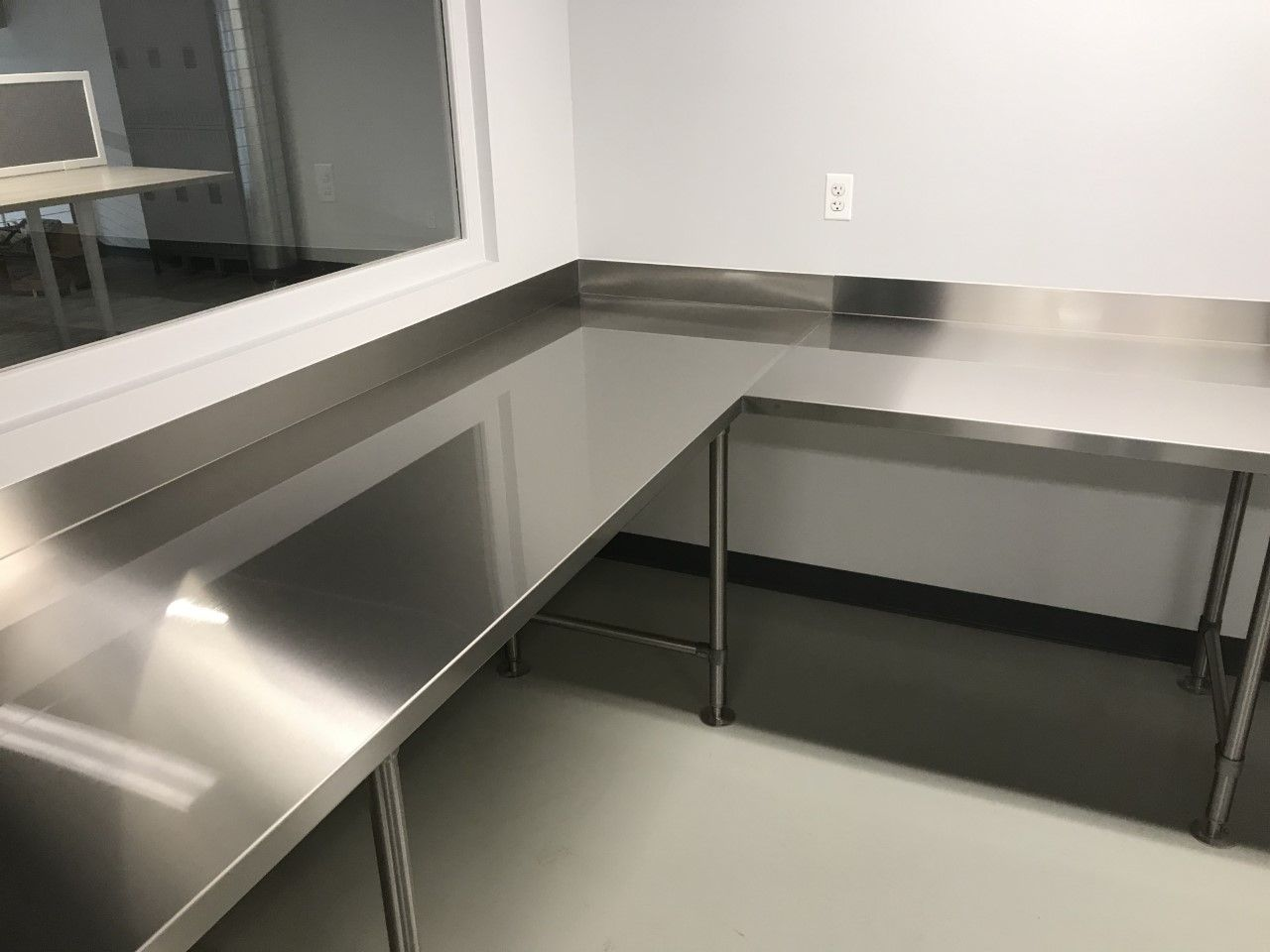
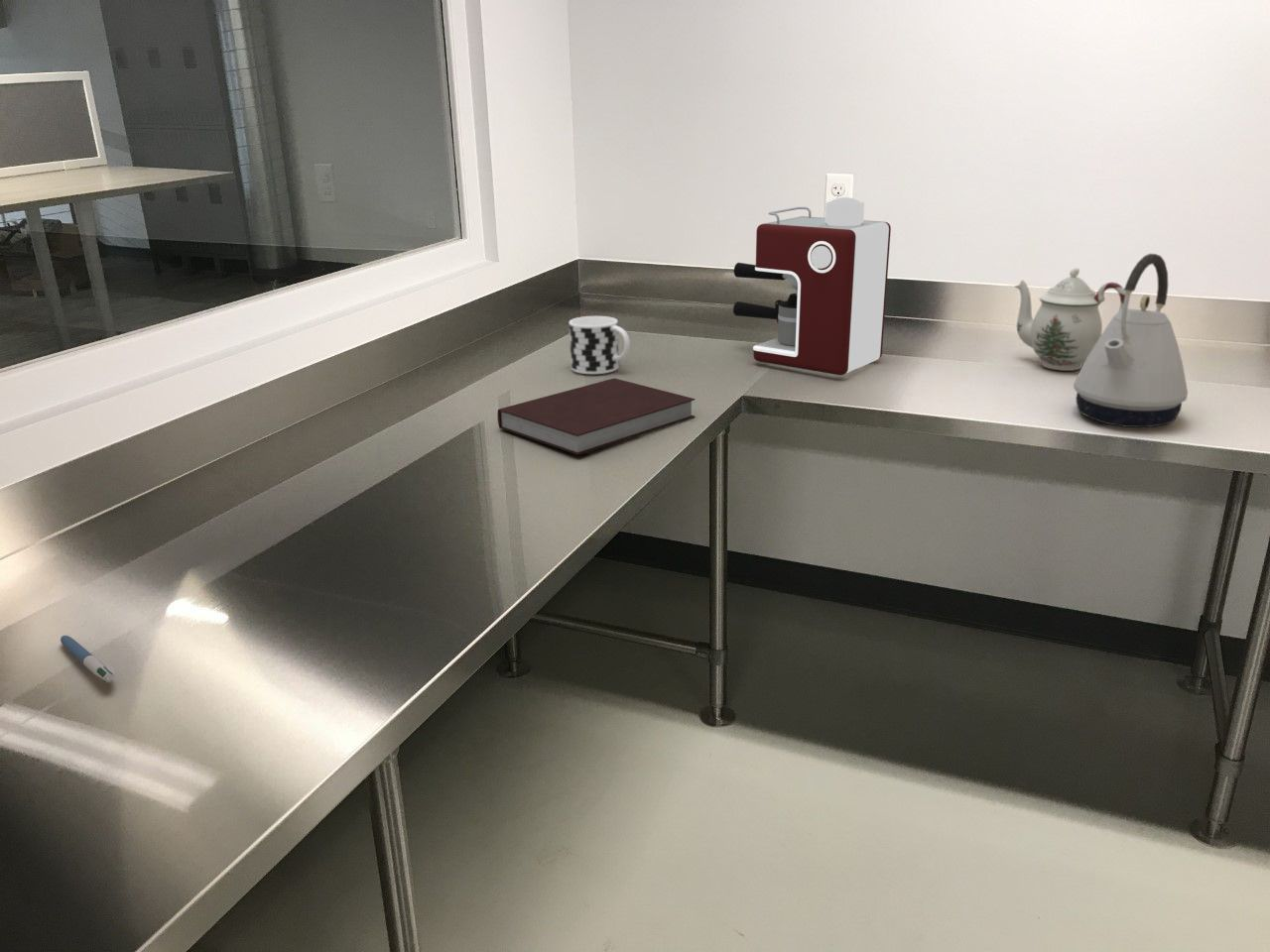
+ teapot [1013,267,1126,372]
+ notebook [496,377,697,456]
+ cup [569,315,631,375]
+ pen [60,635,115,683]
+ kettle [1073,253,1189,428]
+ coffee maker [732,196,892,376]
